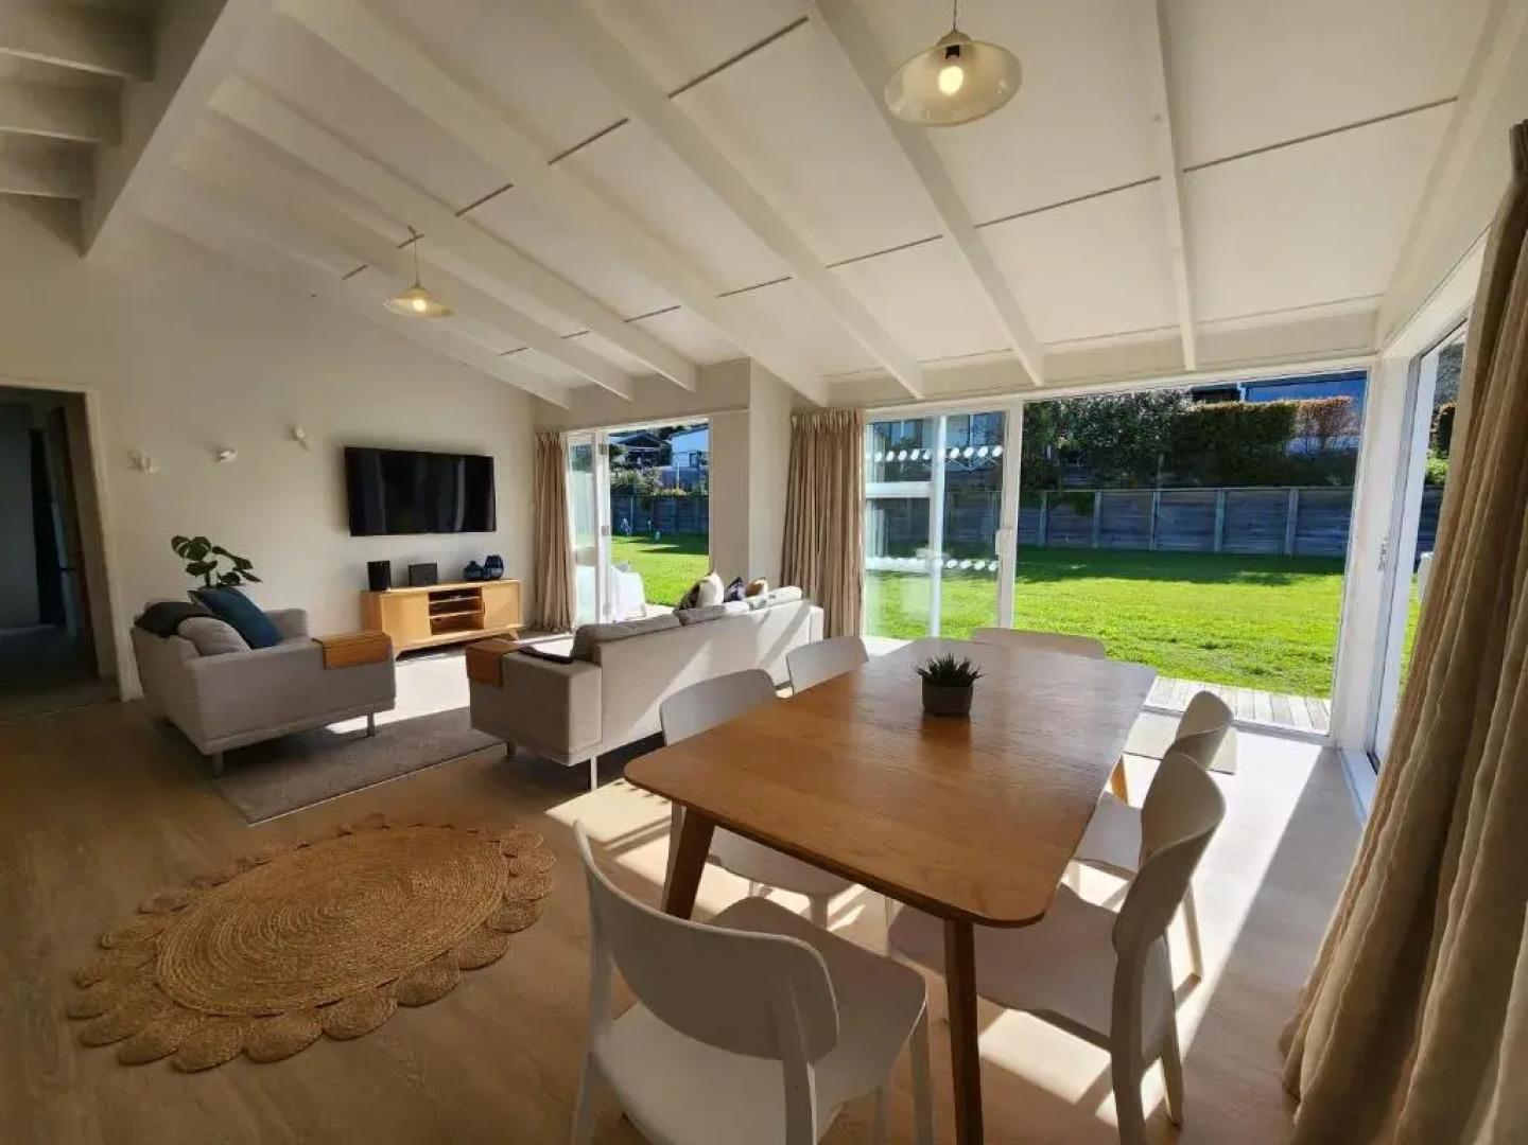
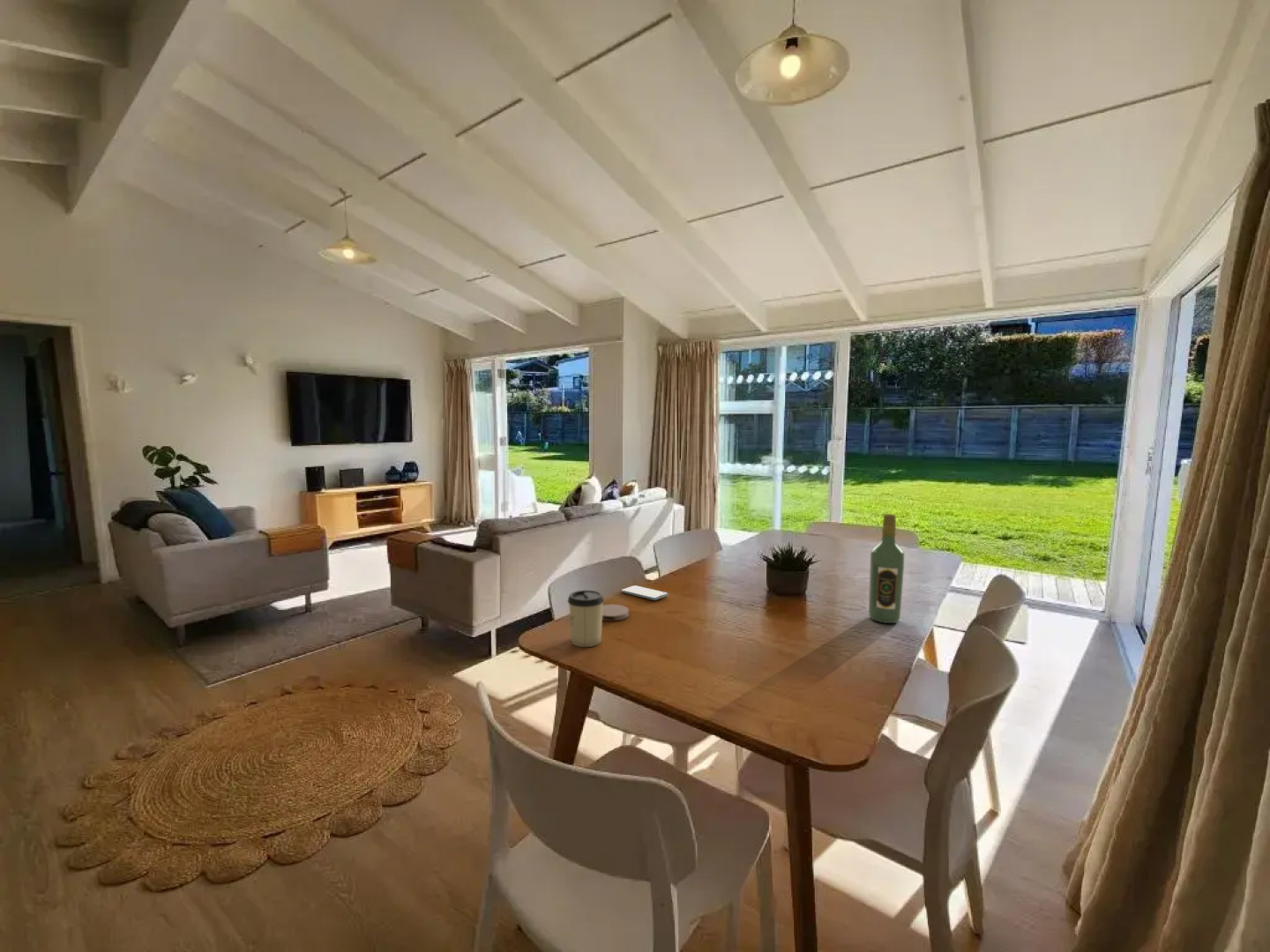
+ cup [567,589,605,648]
+ wine bottle [868,513,905,624]
+ coaster [602,604,630,621]
+ smartphone [620,584,669,601]
